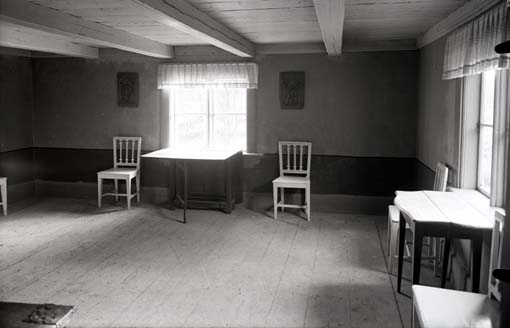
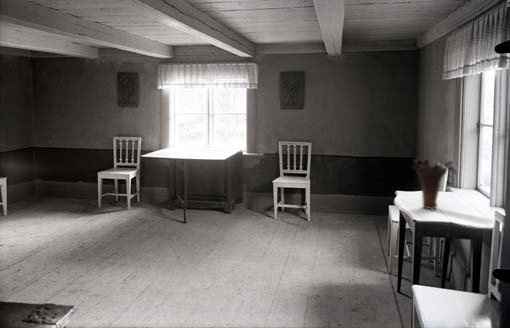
+ vase [411,158,455,211]
